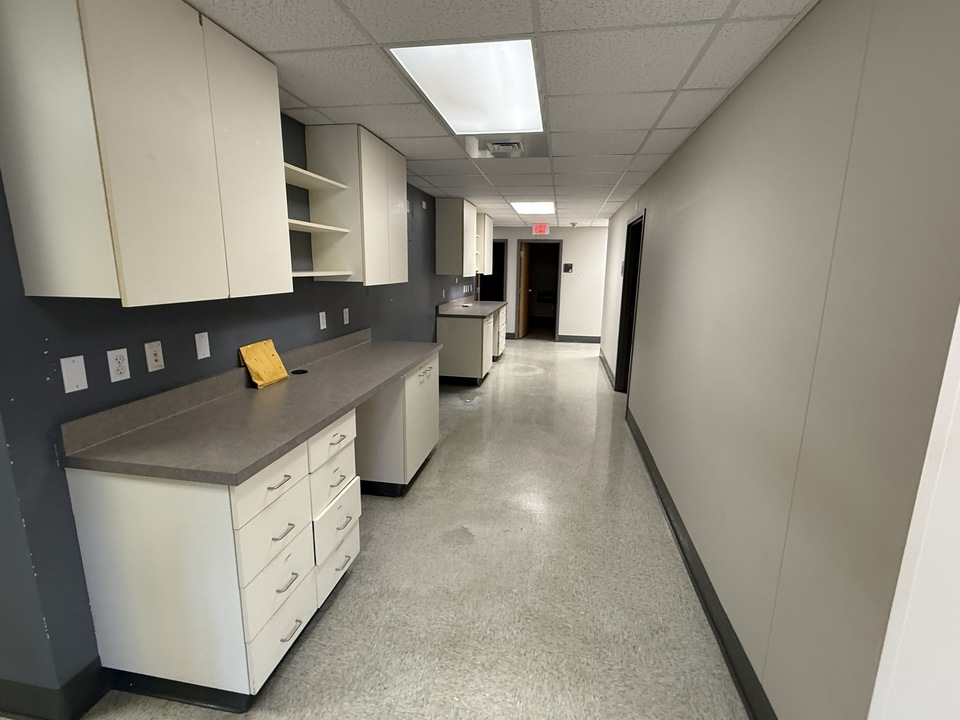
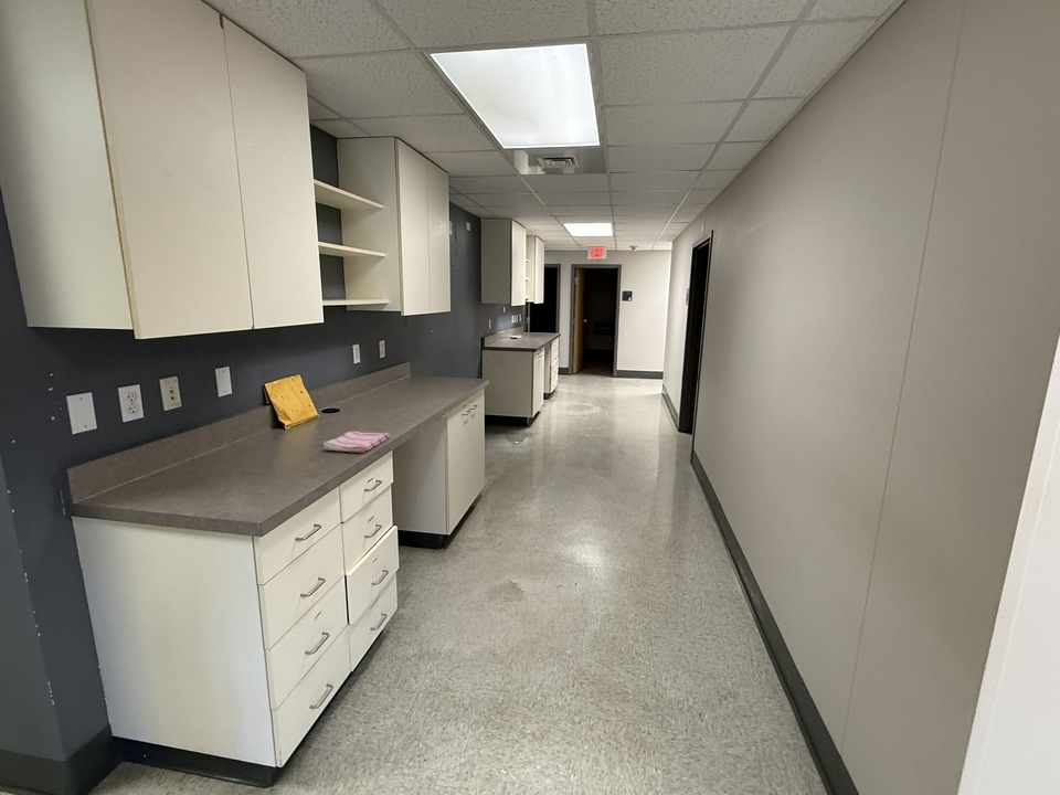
+ dish towel [322,431,391,454]
